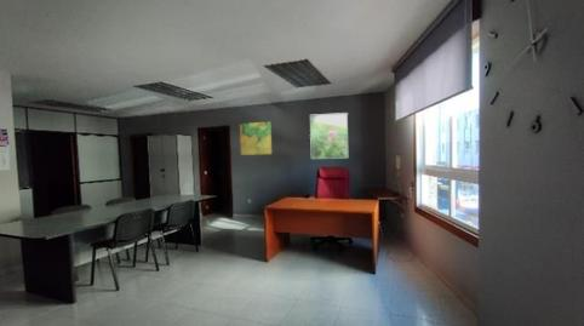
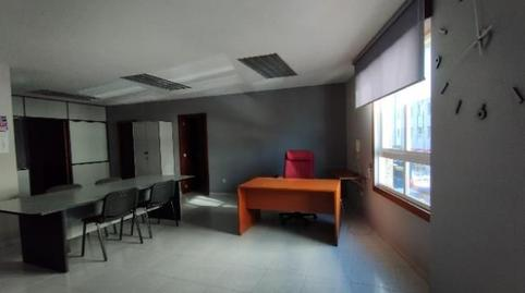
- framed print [309,111,349,160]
- map [239,121,273,156]
